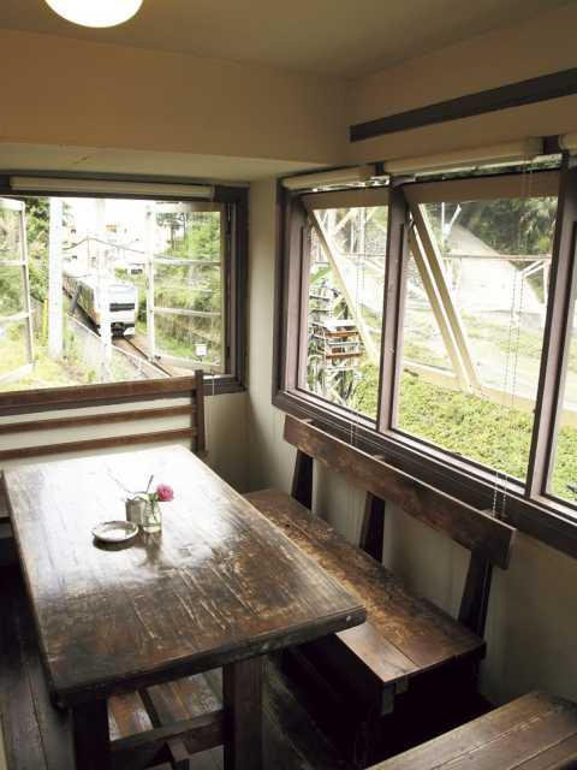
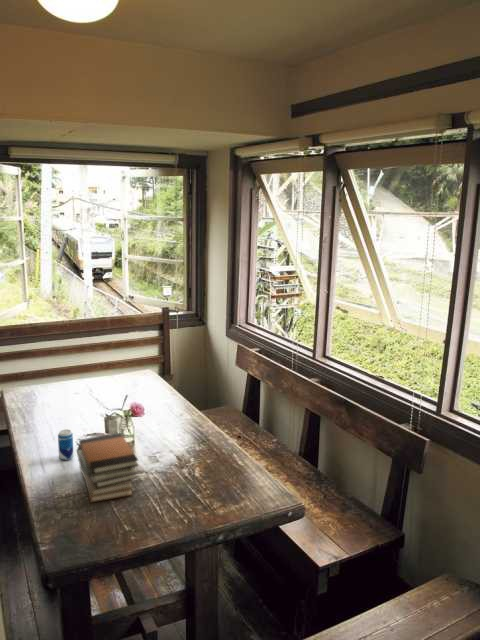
+ beverage can [57,429,75,461]
+ book stack [76,432,140,504]
